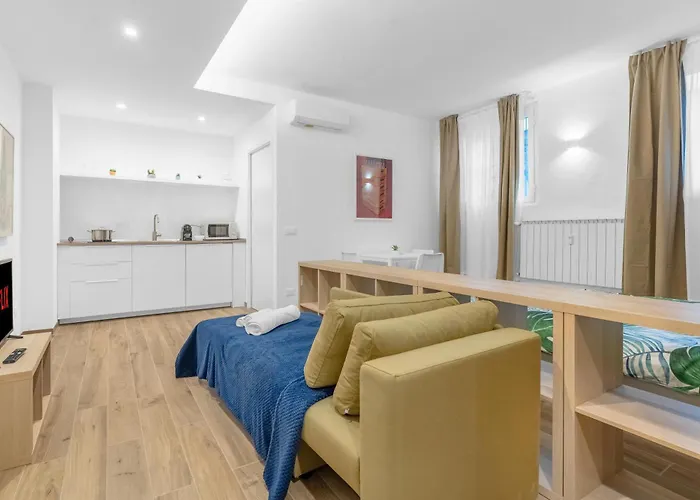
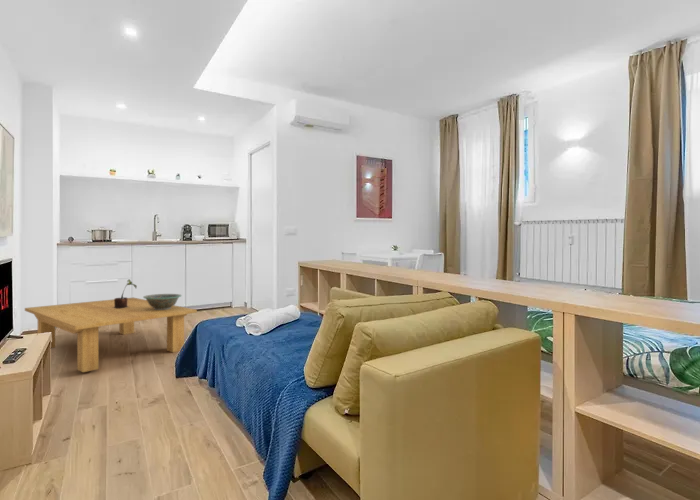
+ coffee table [24,297,198,373]
+ decorative bowl [142,293,183,310]
+ potted plant [113,278,138,309]
